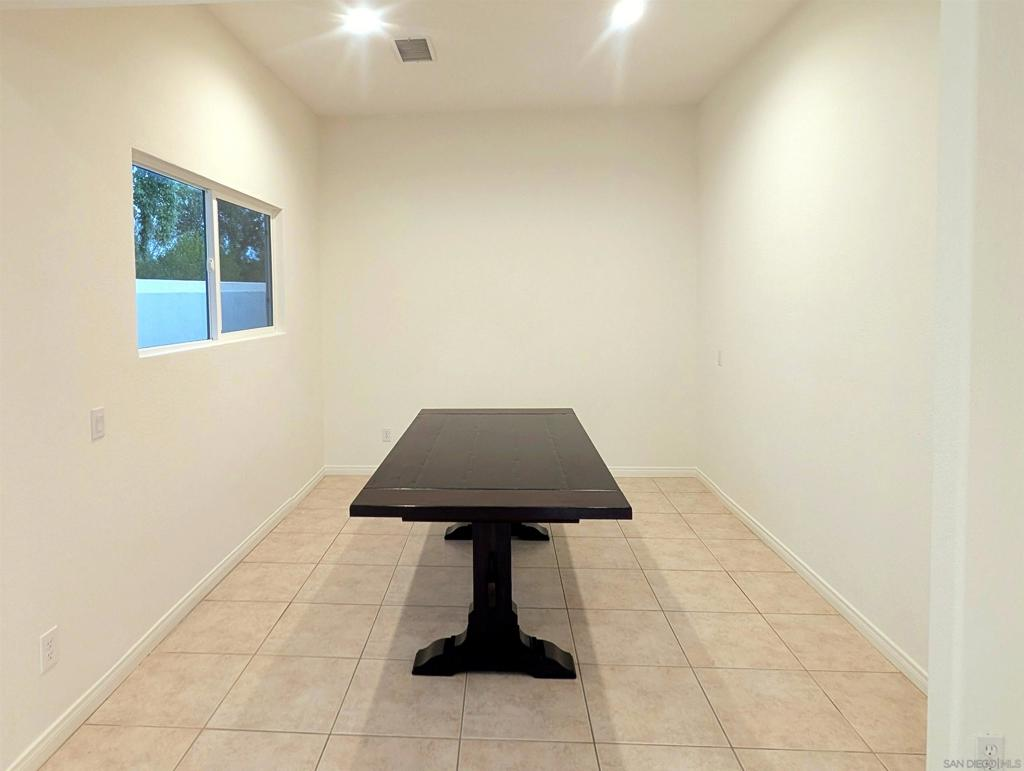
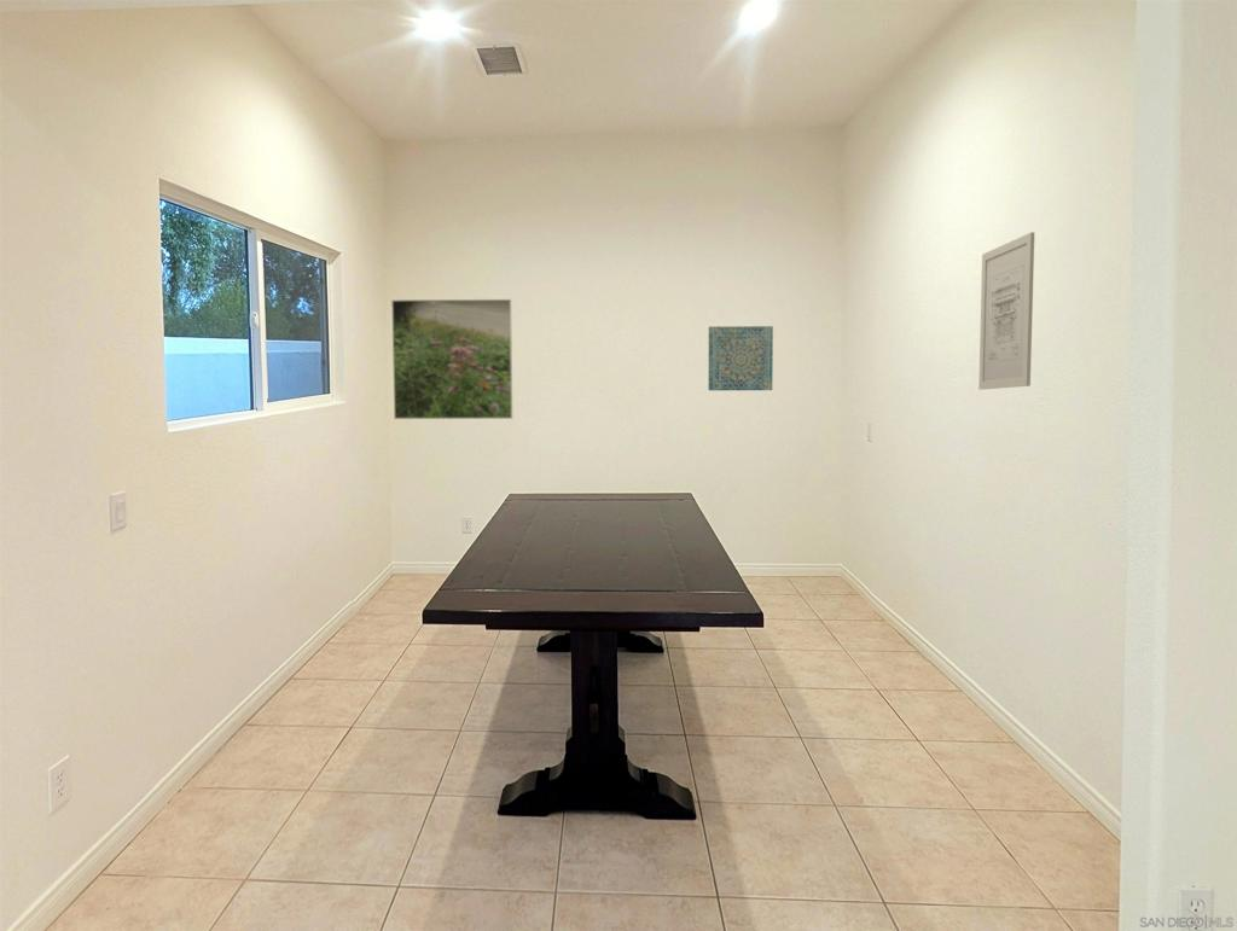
+ wall art [977,231,1035,391]
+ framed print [390,298,513,420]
+ wall art [707,325,774,391]
